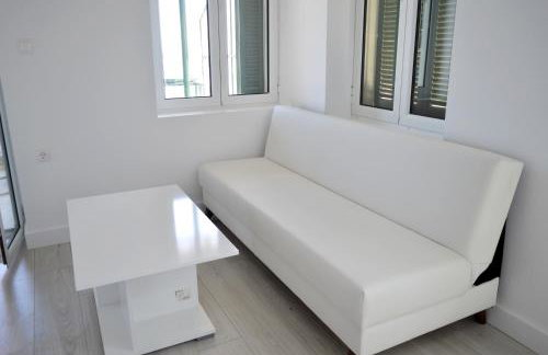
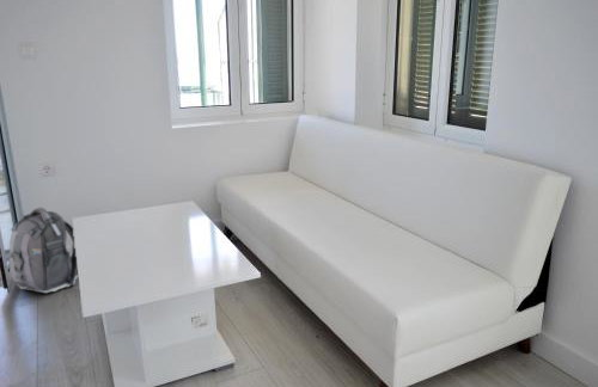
+ backpack [8,207,79,294]
